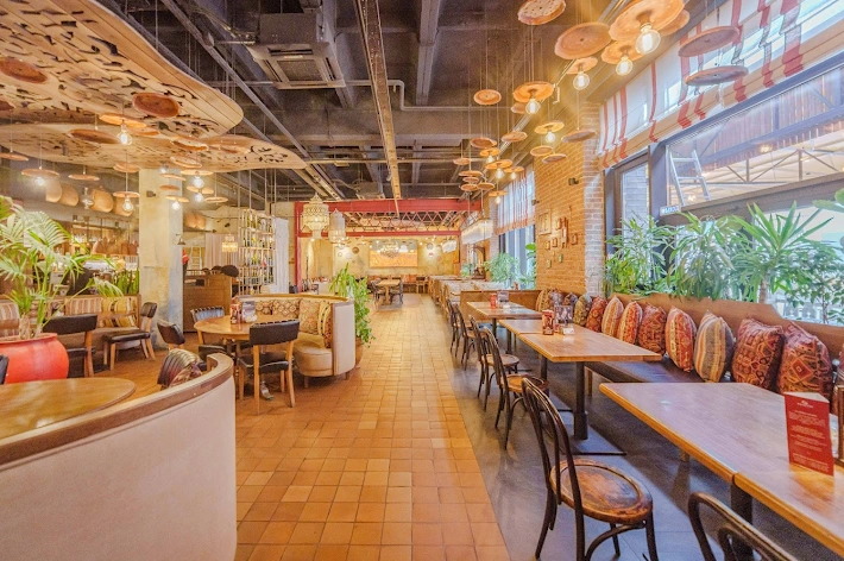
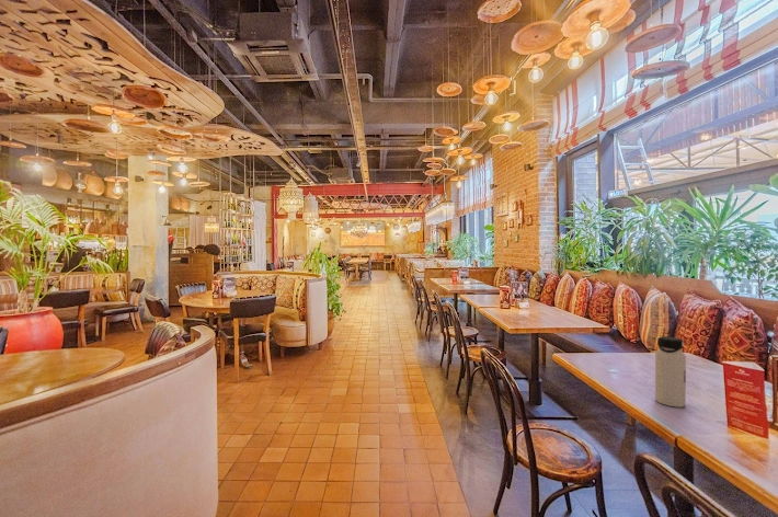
+ water bottle [654,335,687,409]
